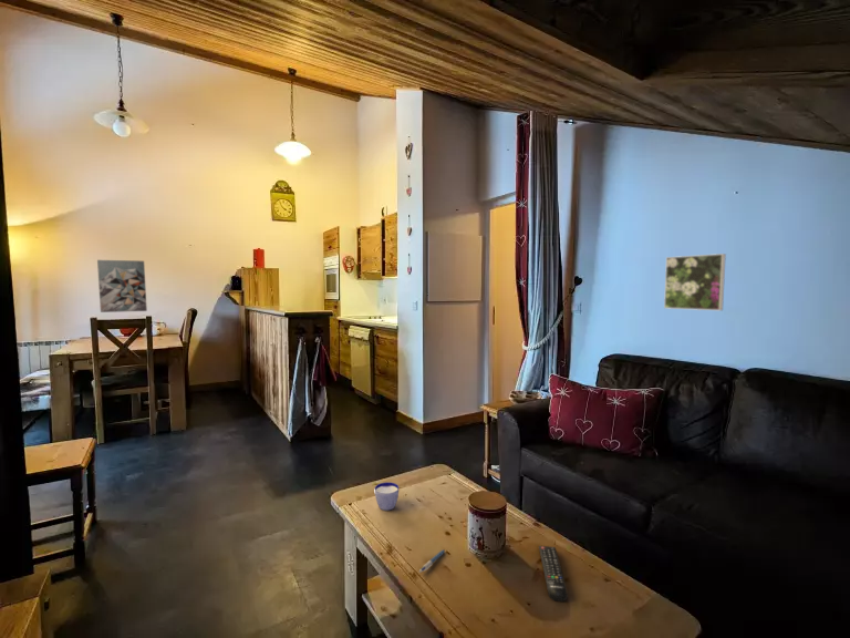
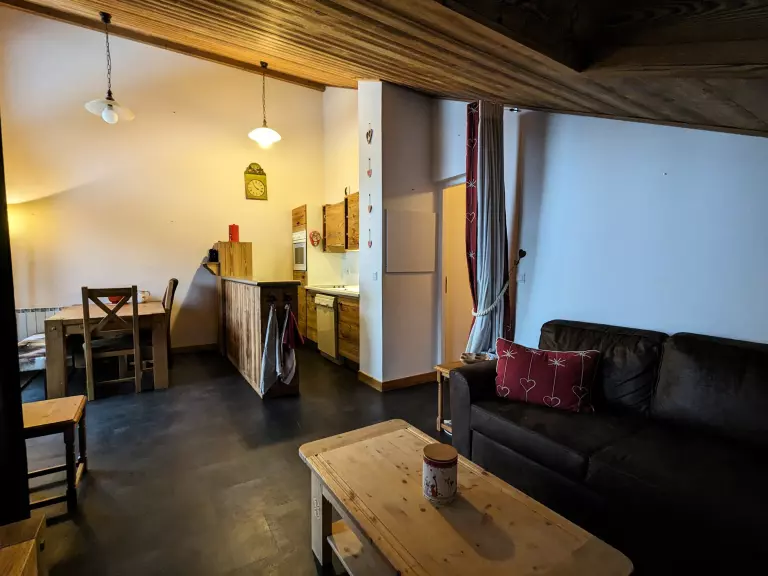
- cup [373,481,400,512]
- wall art [96,259,148,313]
- pen [418,548,446,574]
- remote control [538,545,569,603]
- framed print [663,253,727,311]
